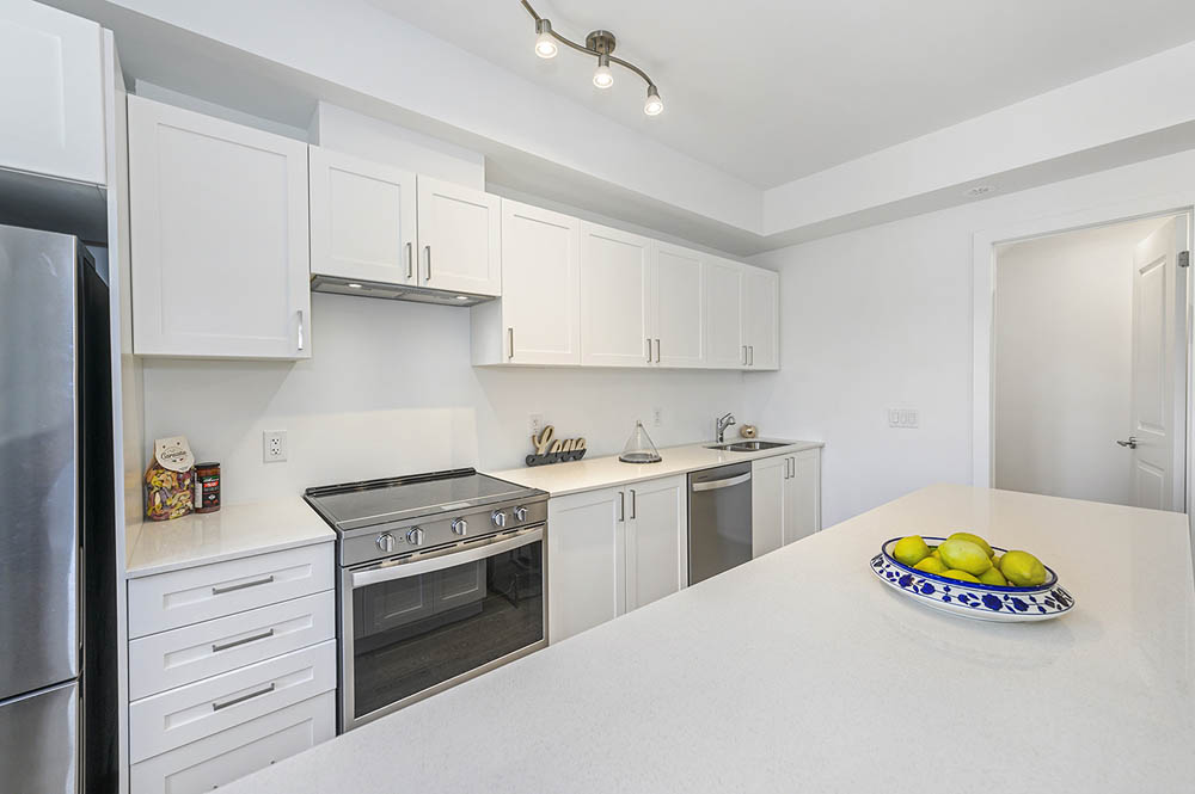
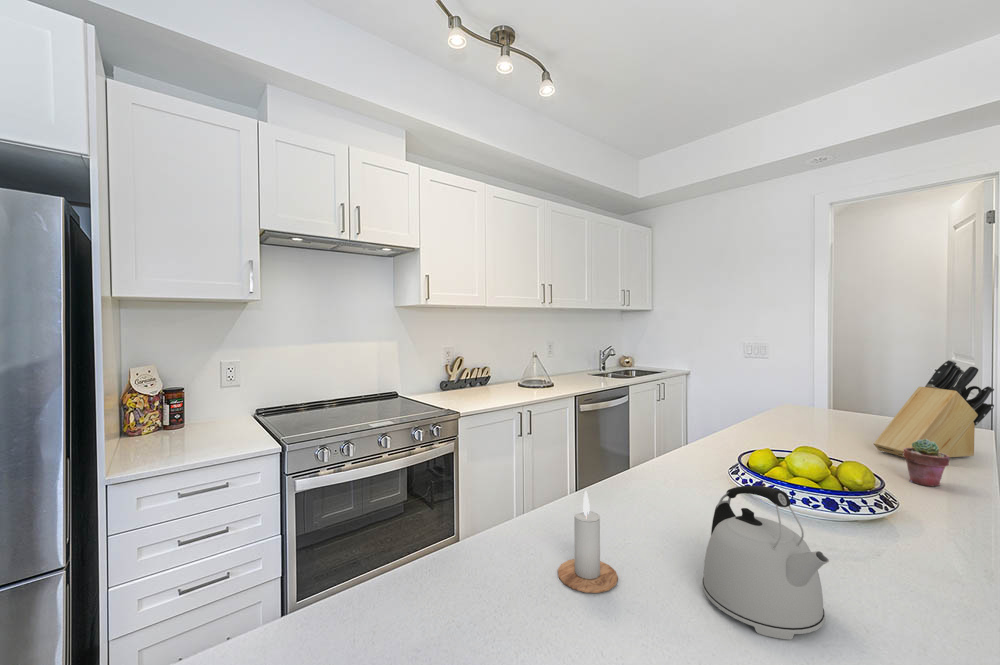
+ potted succulent [903,439,951,487]
+ kettle [701,485,830,640]
+ candle [557,490,619,594]
+ knife block [873,359,995,458]
